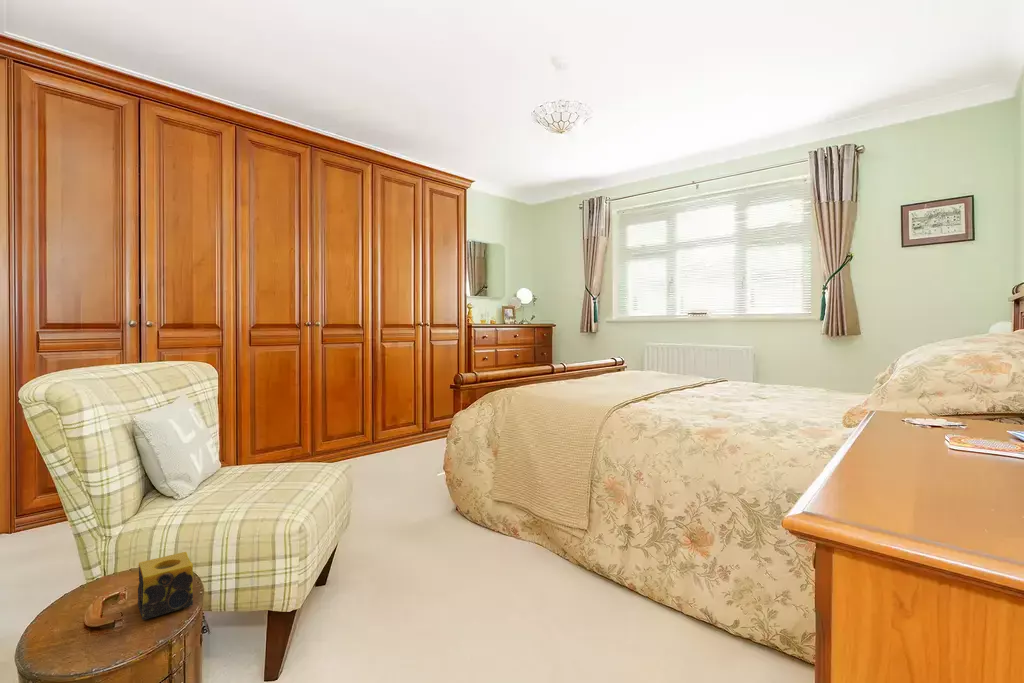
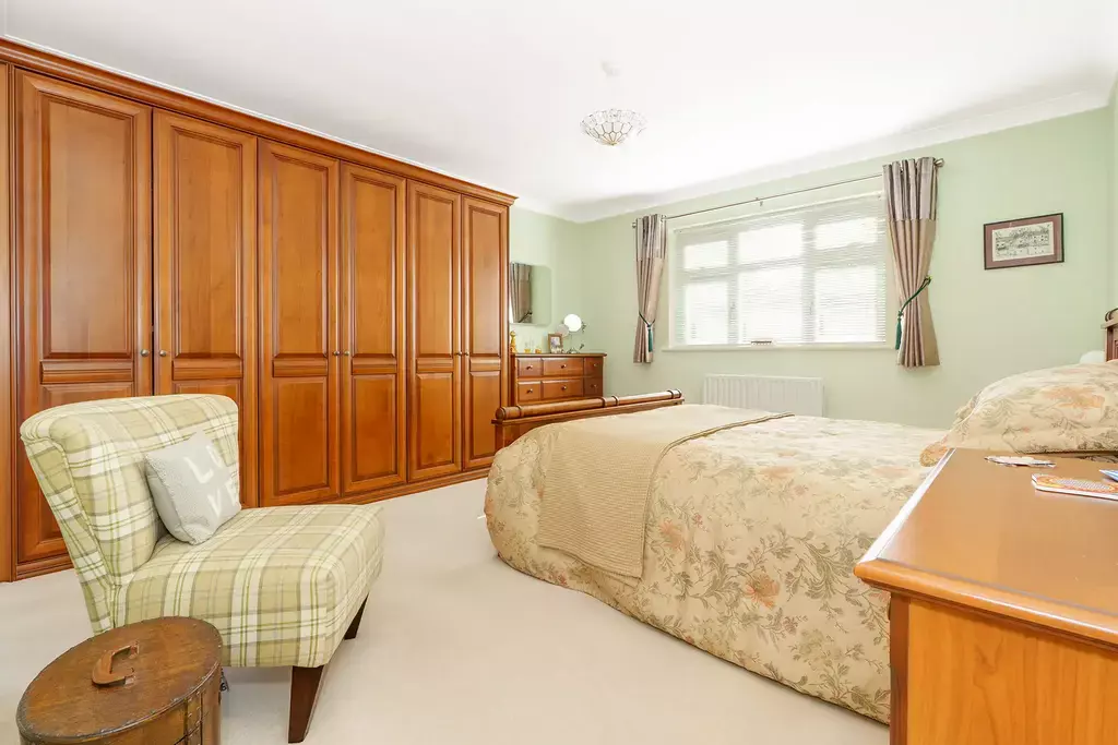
- candle [137,551,194,621]
